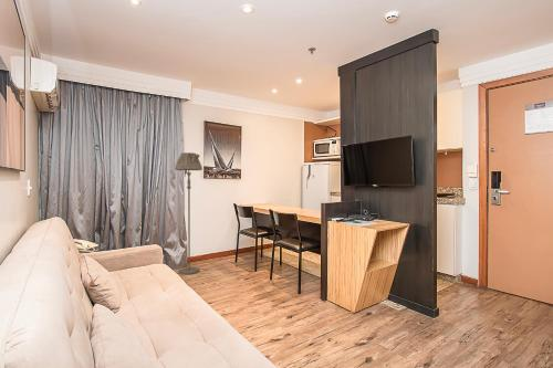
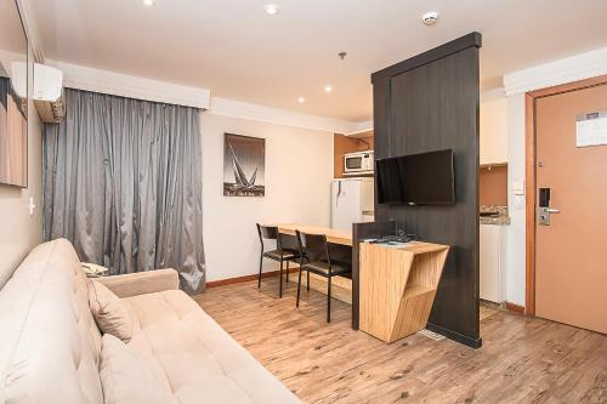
- floor lamp [174,151,204,275]
